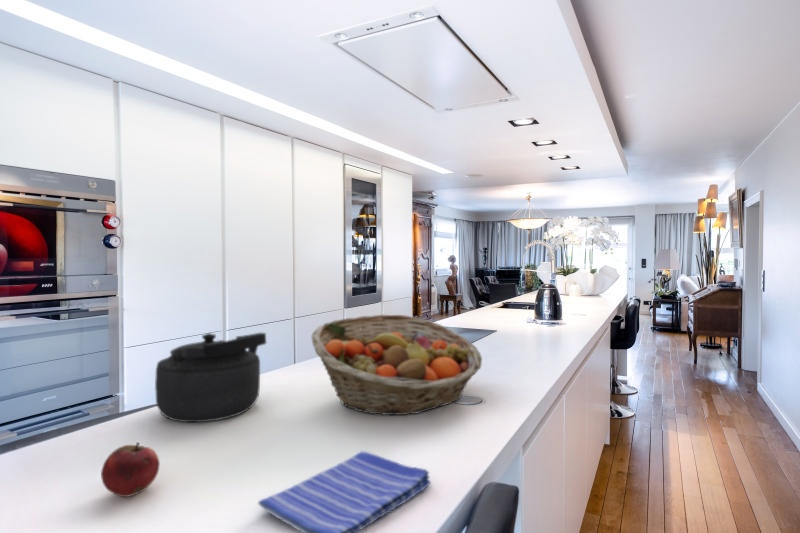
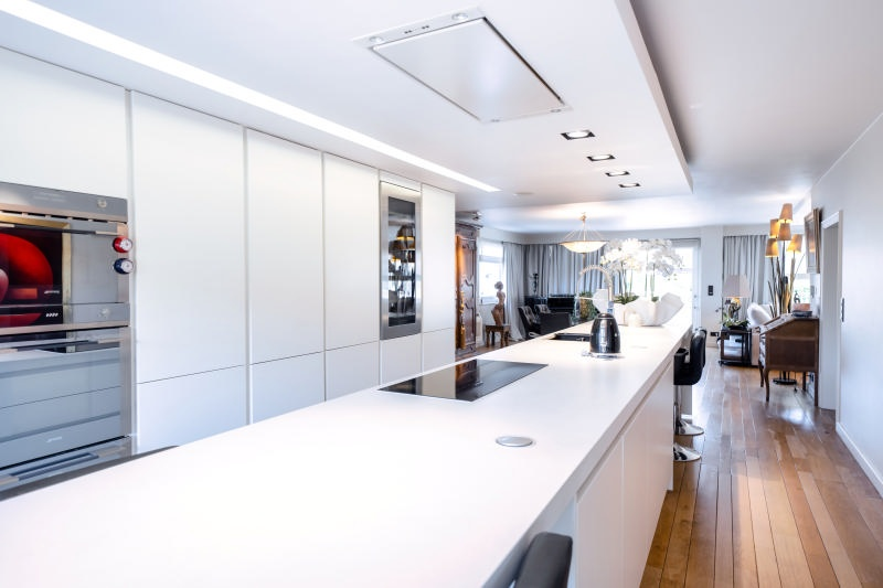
- dish towel [257,450,432,533]
- fruit basket [310,314,483,416]
- fruit [100,442,161,498]
- kettle [154,332,267,423]
